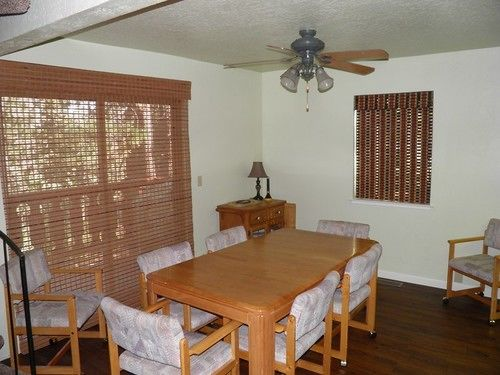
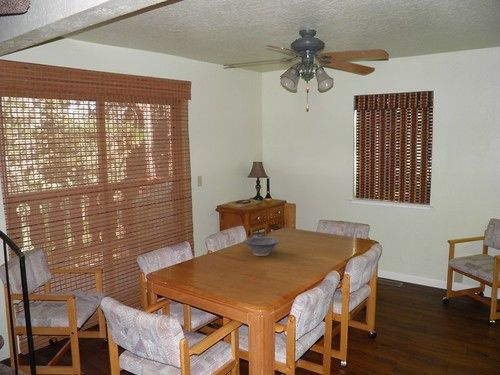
+ decorative bowl [243,236,280,257]
